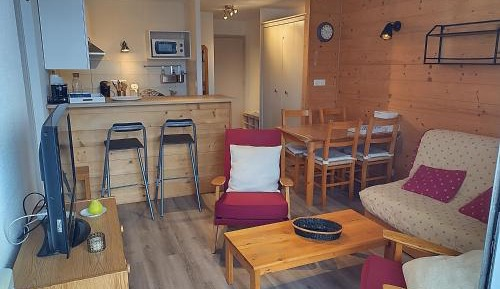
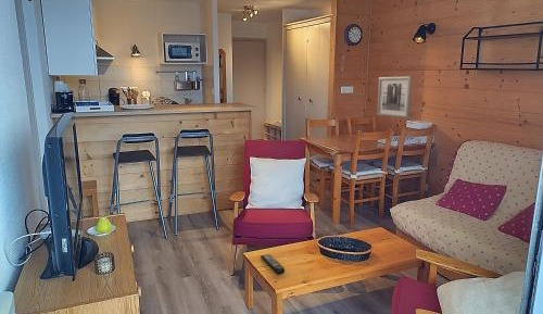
+ wall art [376,76,413,120]
+ remote control [260,253,286,275]
